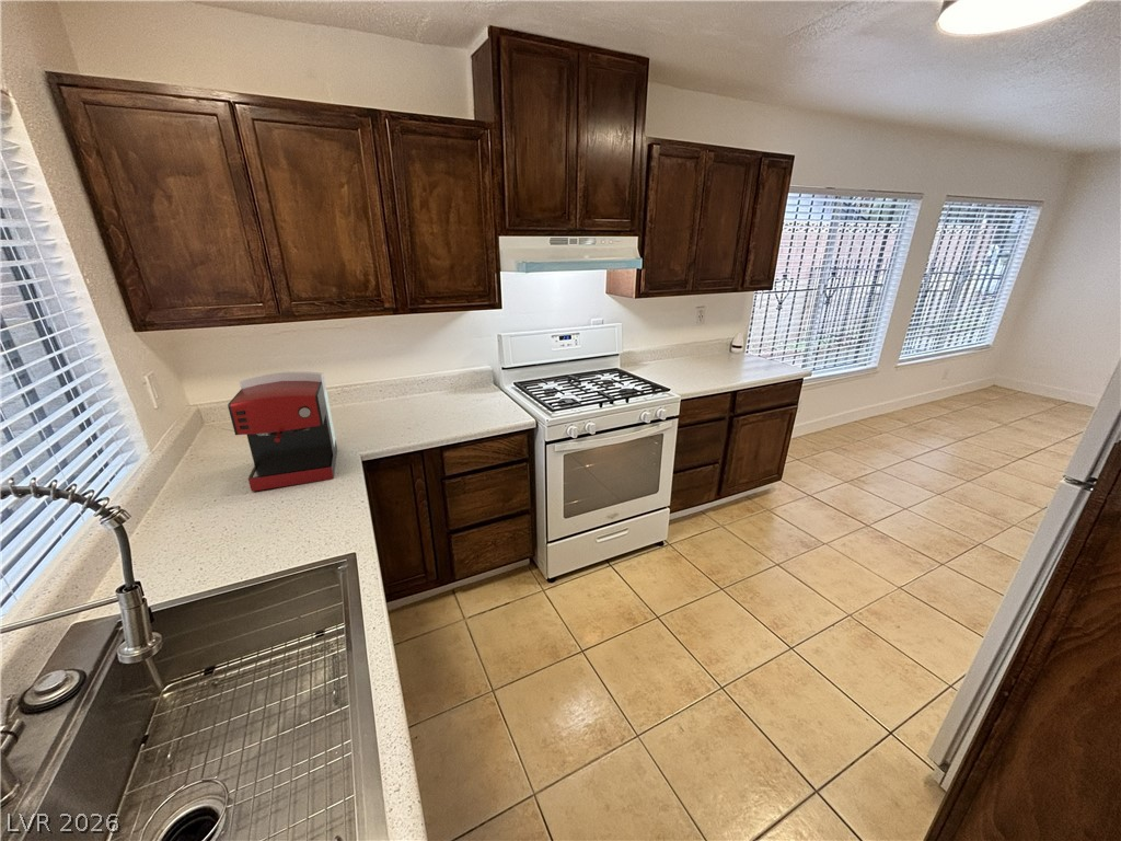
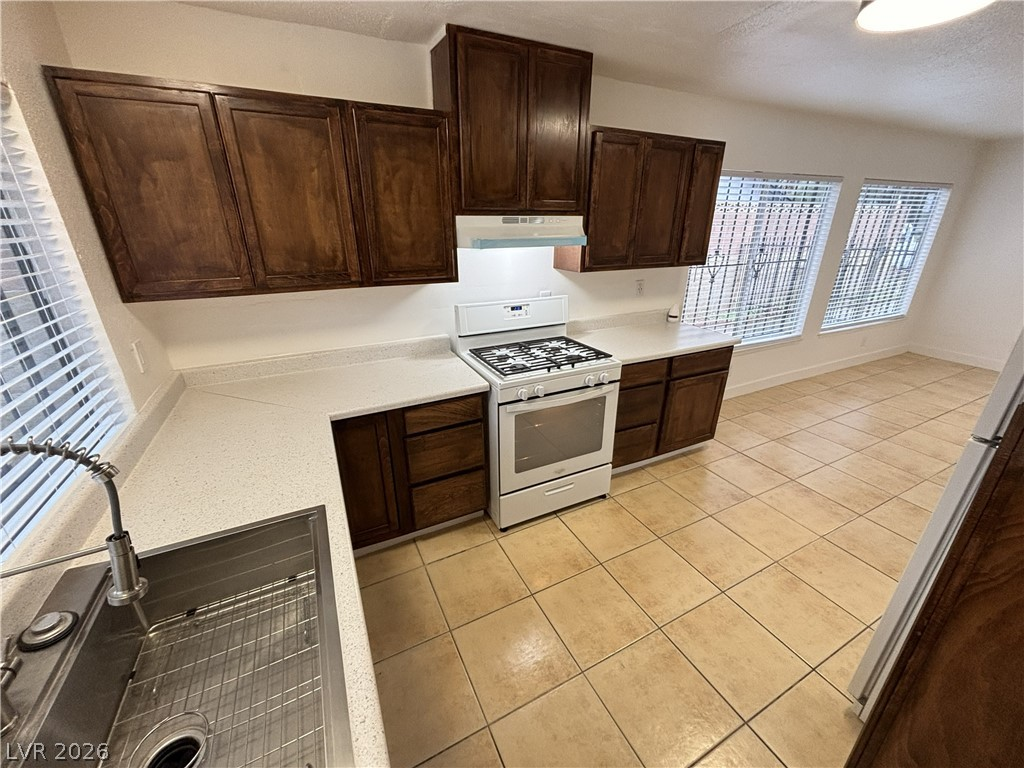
- coffee maker [227,370,338,493]
